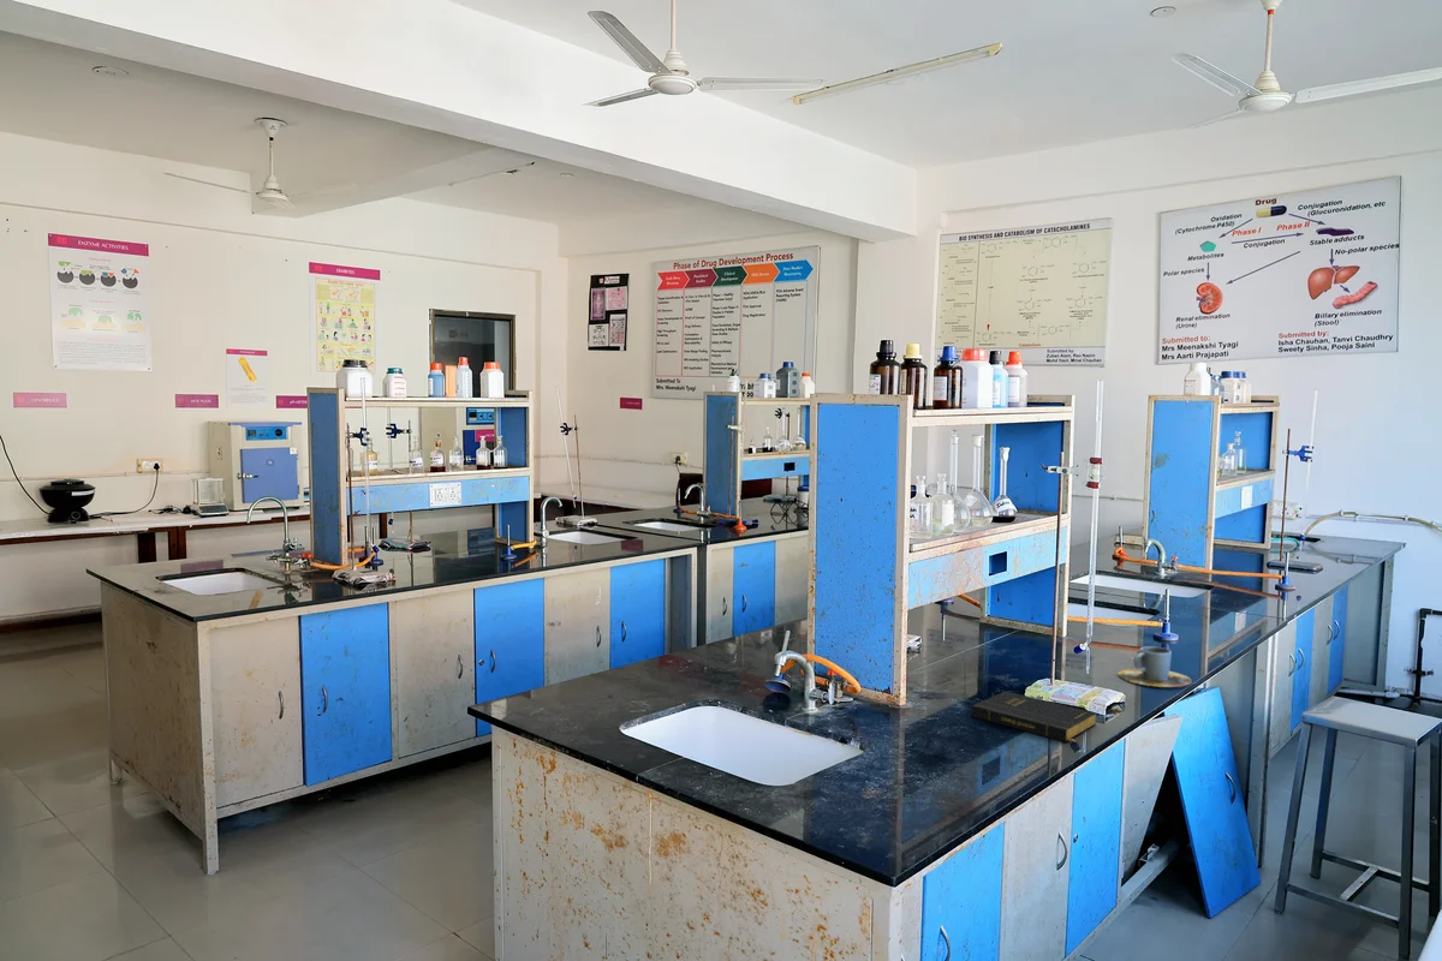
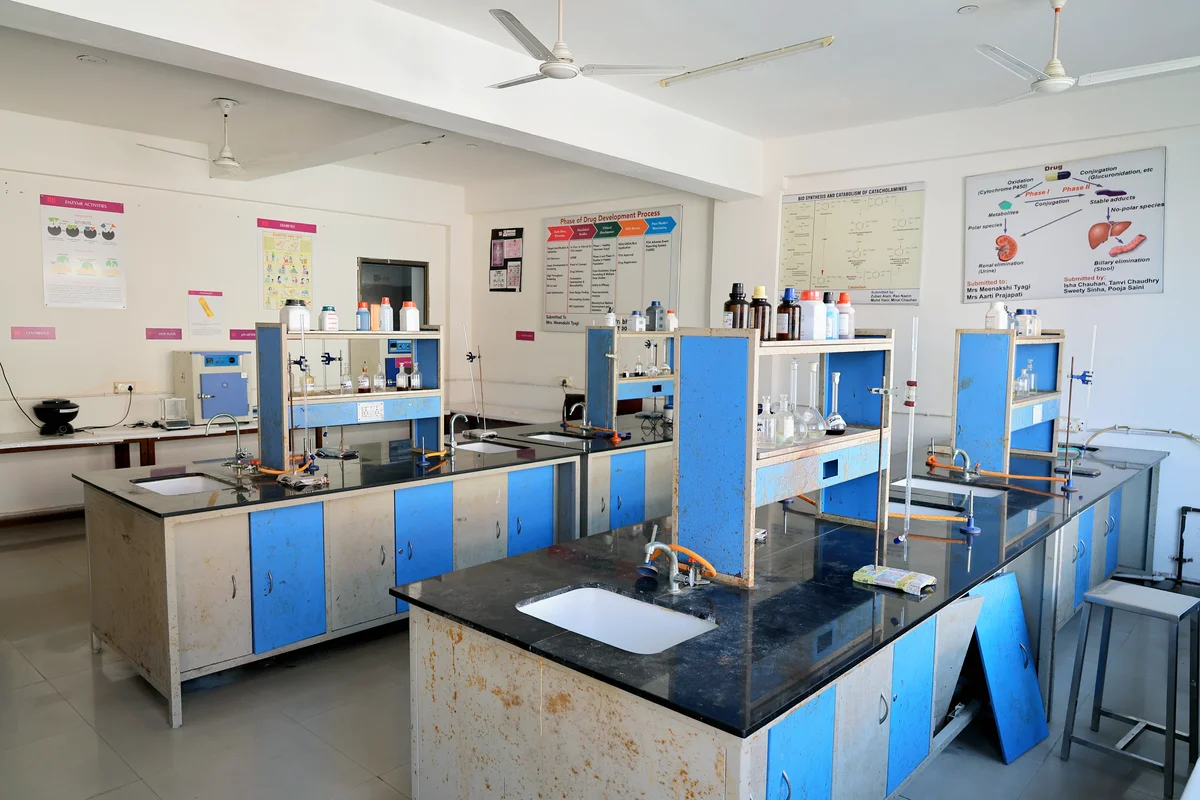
- book [971,691,1097,742]
- cup [1116,645,1193,688]
